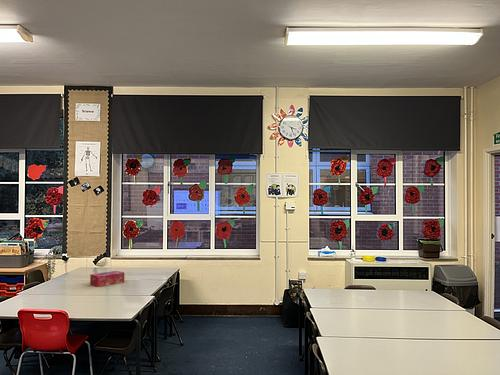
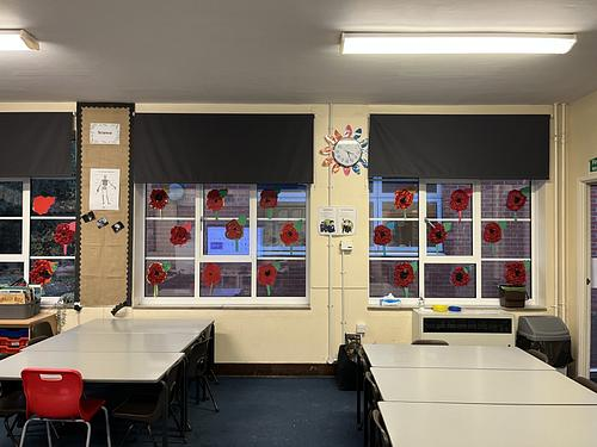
- tissue box [89,270,125,288]
